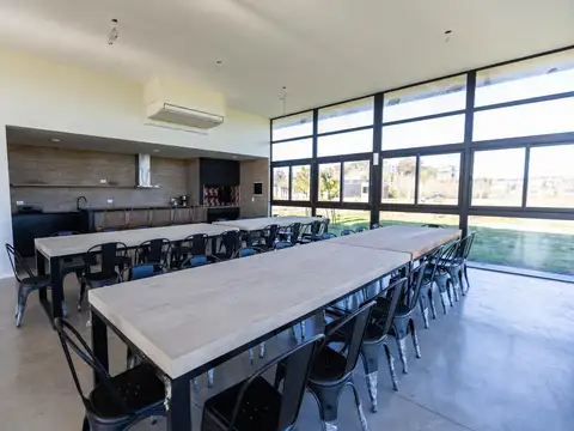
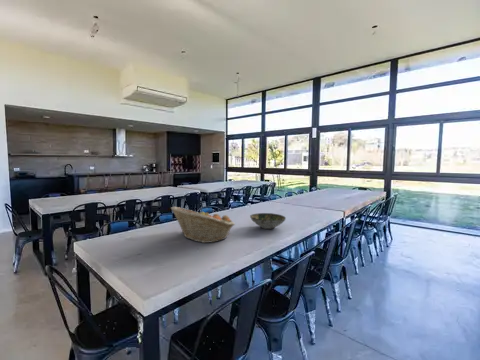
+ fruit basket [170,206,236,244]
+ bowl [249,212,287,230]
